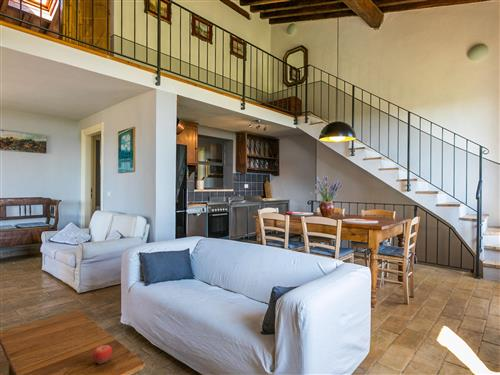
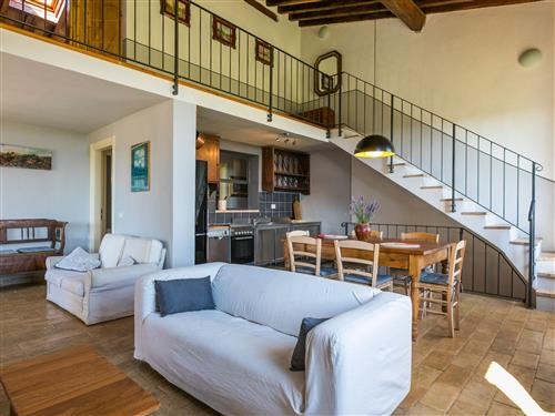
- fruit [92,344,113,365]
